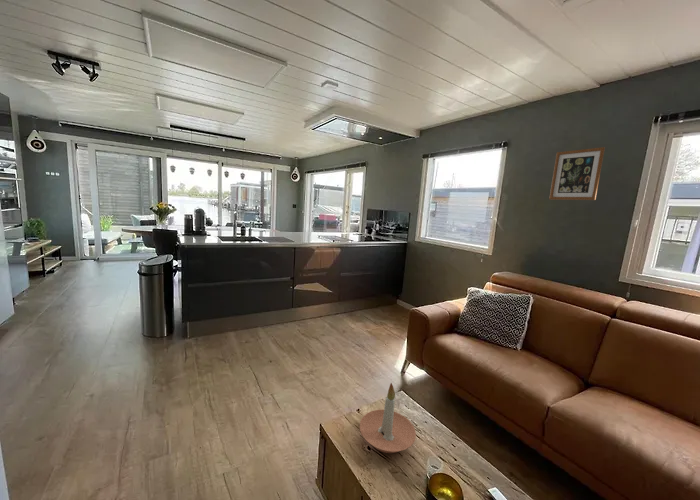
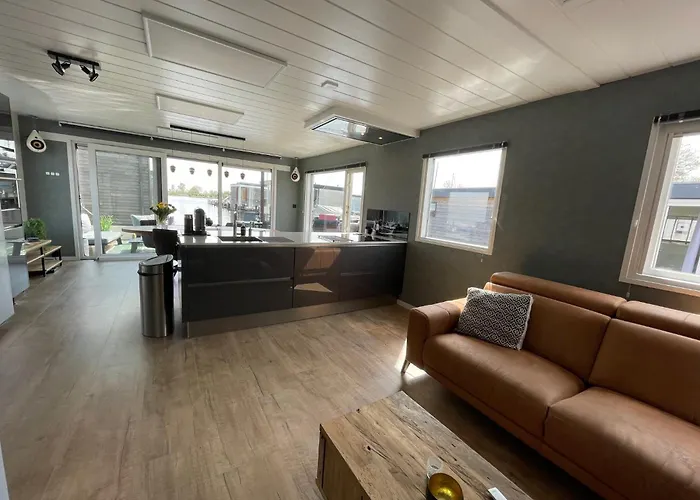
- wall art [548,146,606,201]
- candle holder [359,382,417,454]
